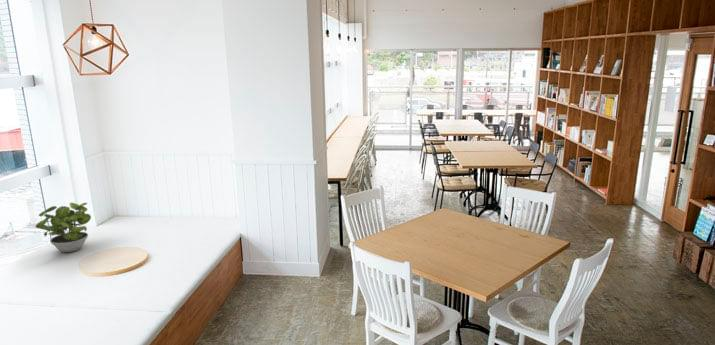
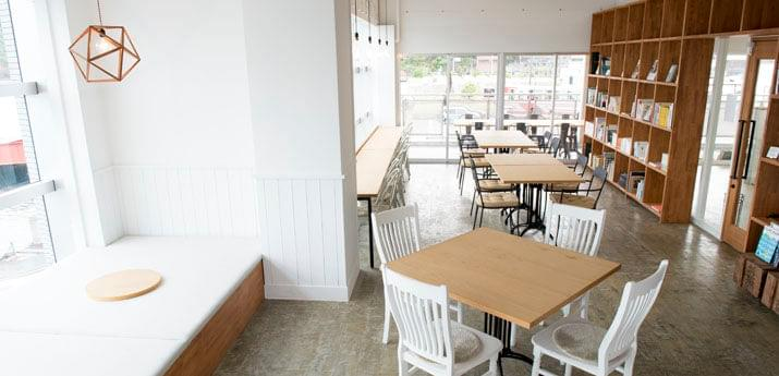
- potted plant [35,202,92,253]
